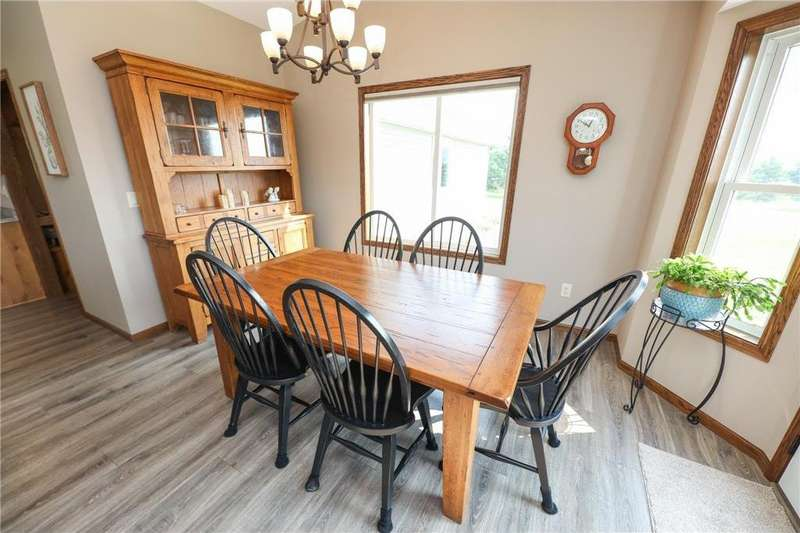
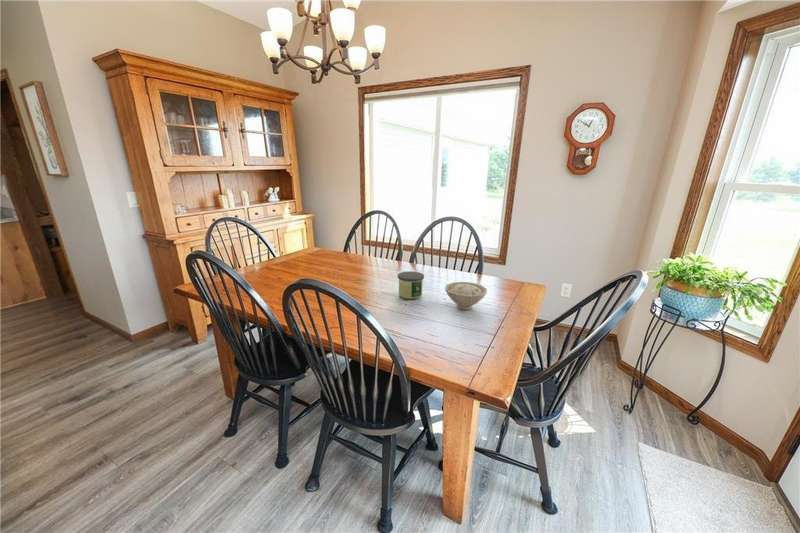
+ bowl [444,281,488,311]
+ candle [397,270,425,300]
